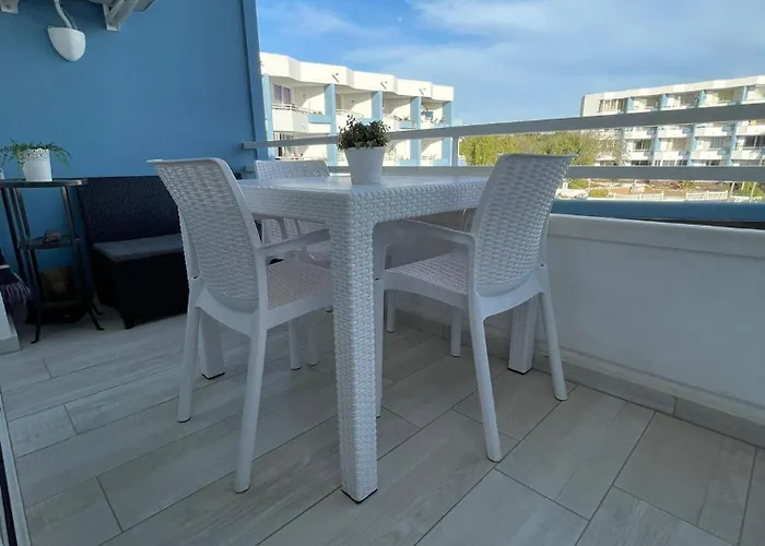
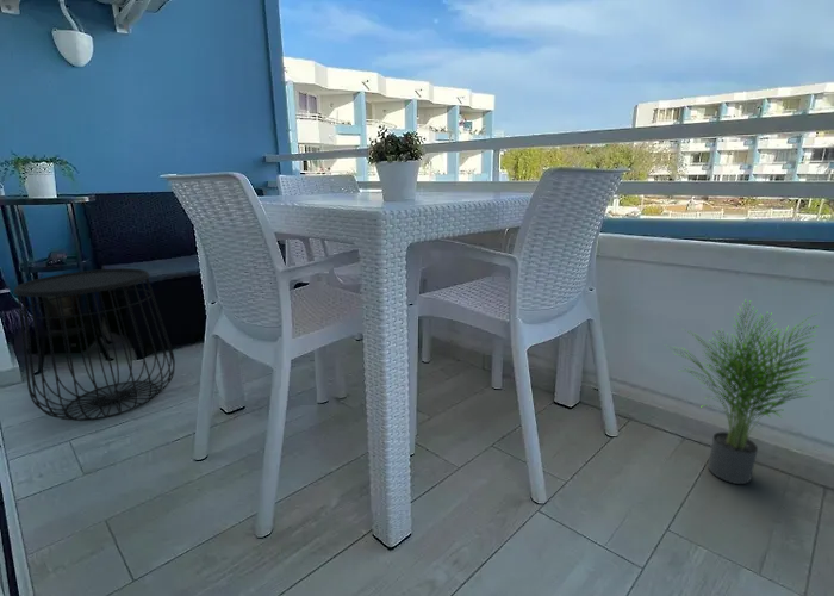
+ potted plant [664,298,828,485]
+ side table [13,267,176,422]
